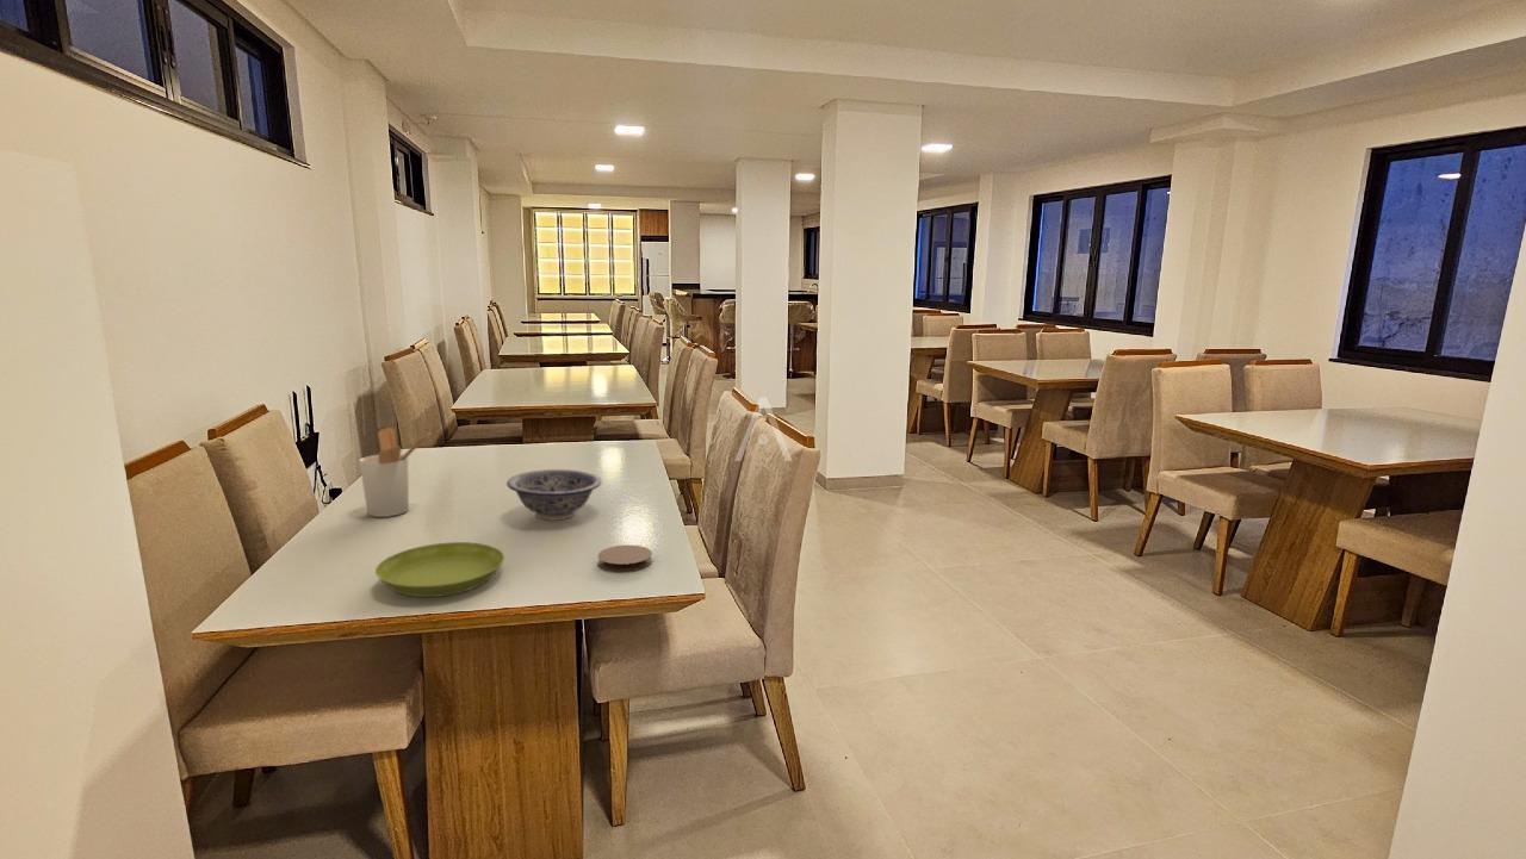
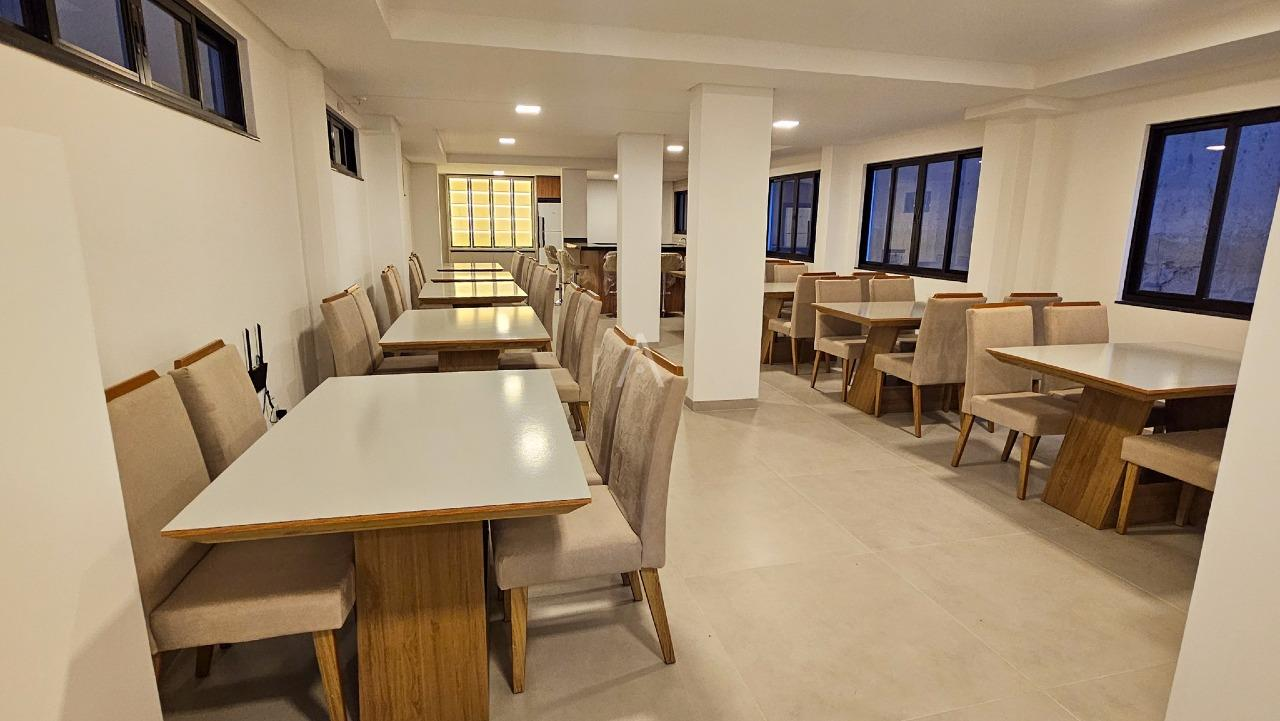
- bowl [505,468,603,521]
- utensil holder [358,427,432,518]
- coaster [597,544,653,572]
- saucer [374,541,505,598]
